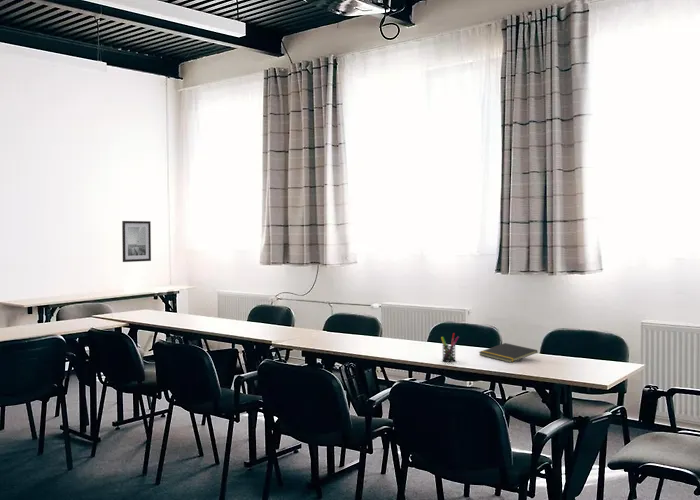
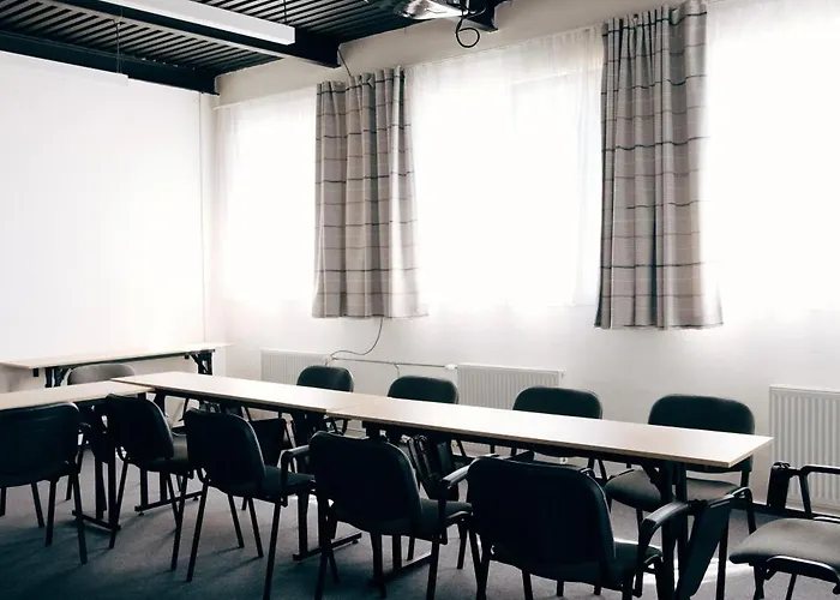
- pen holder [440,332,460,363]
- notepad [478,342,538,364]
- wall art [121,220,152,263]
